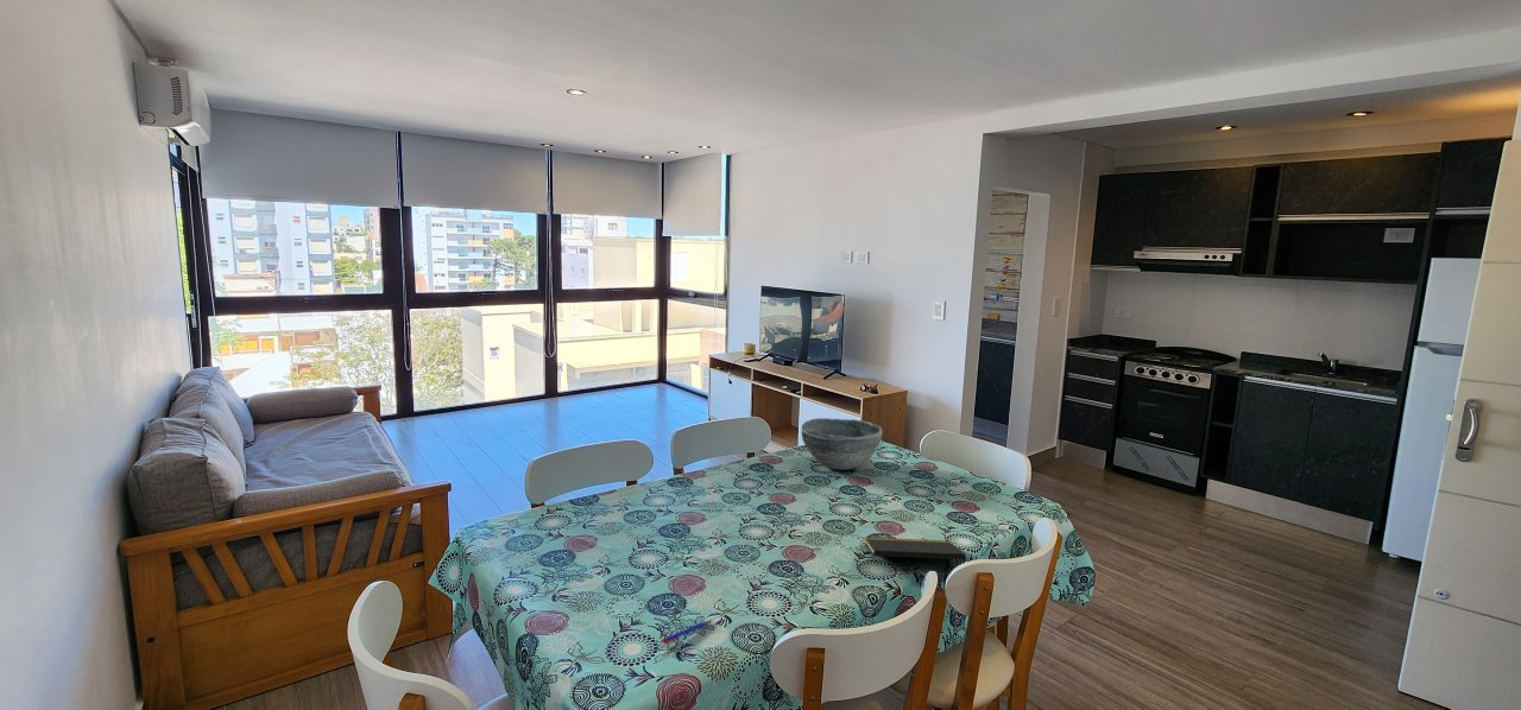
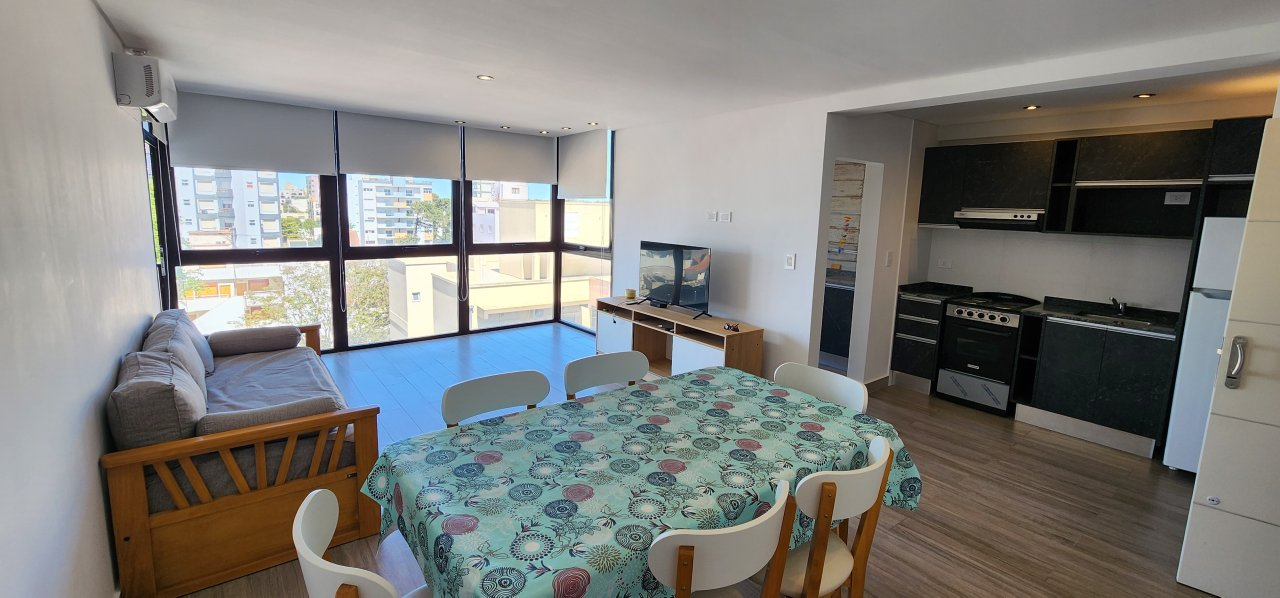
- bowl [801,417,883,471]
- pen [658,619,714,646]
- notepad [864,537,967,560]
